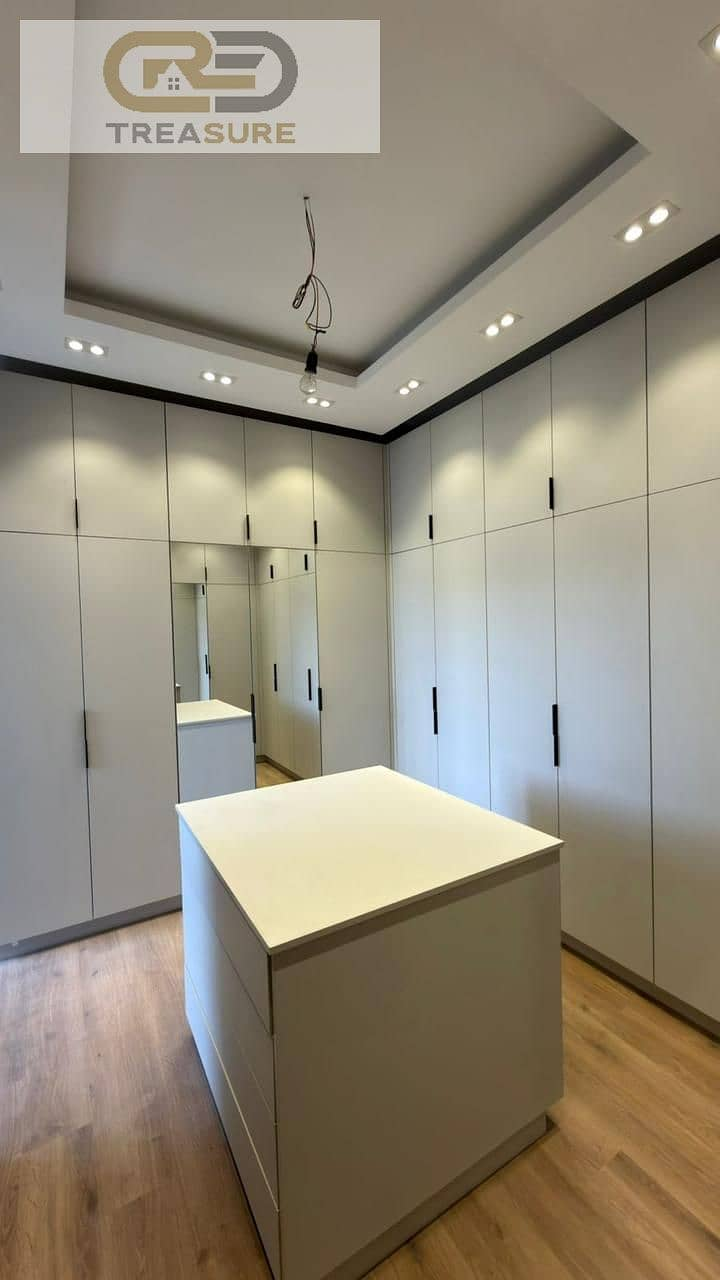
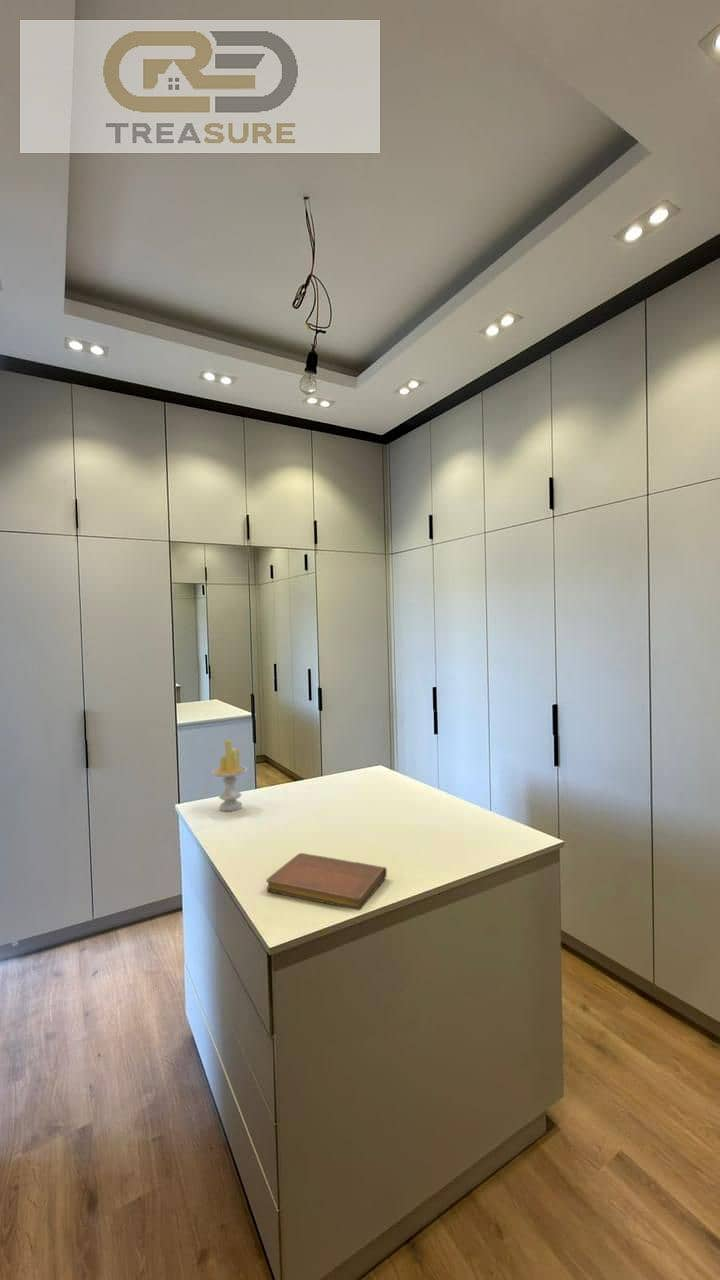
+ notebook [265,852,388,911]
+ candle [210,739,248,812]
